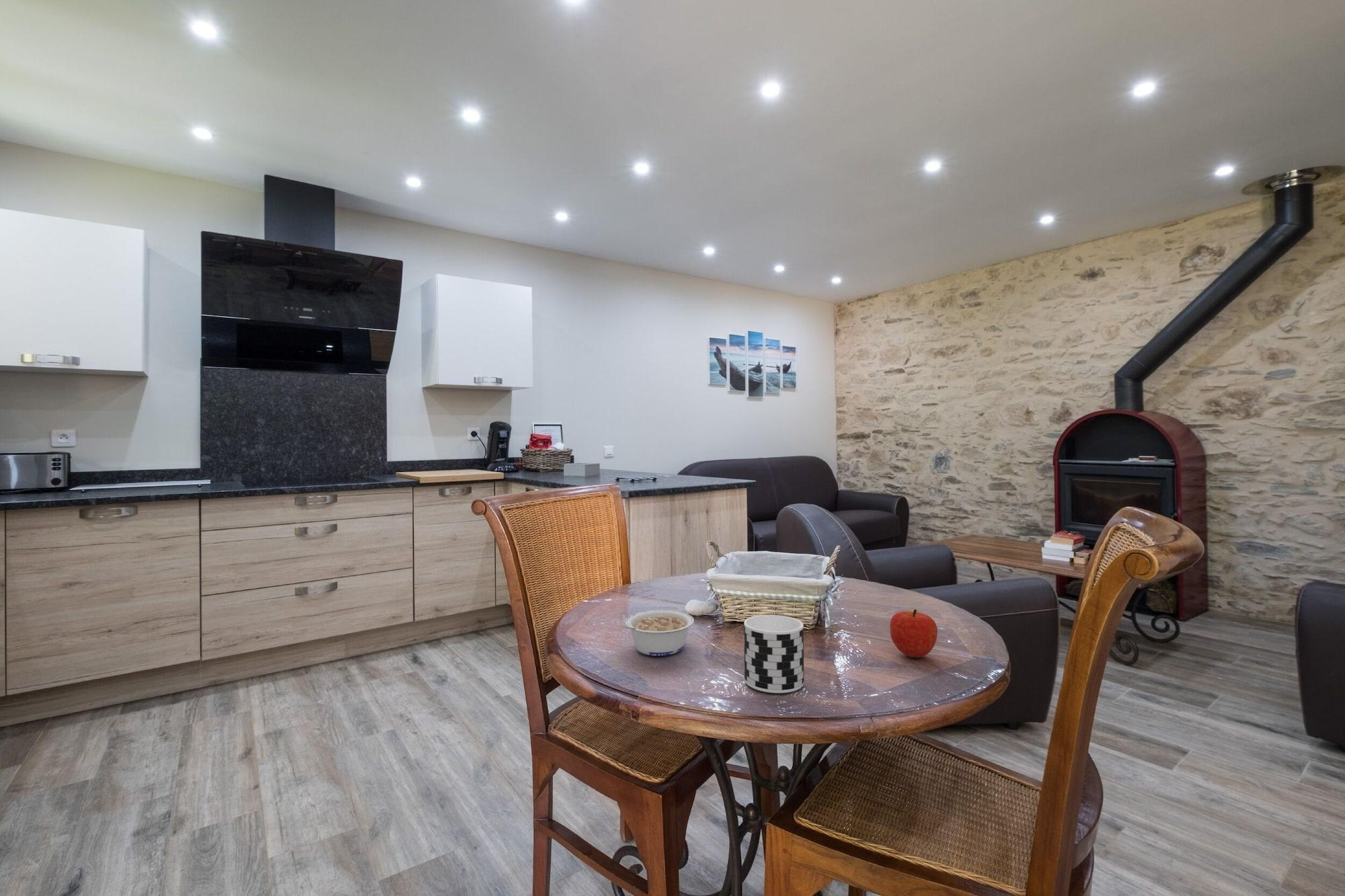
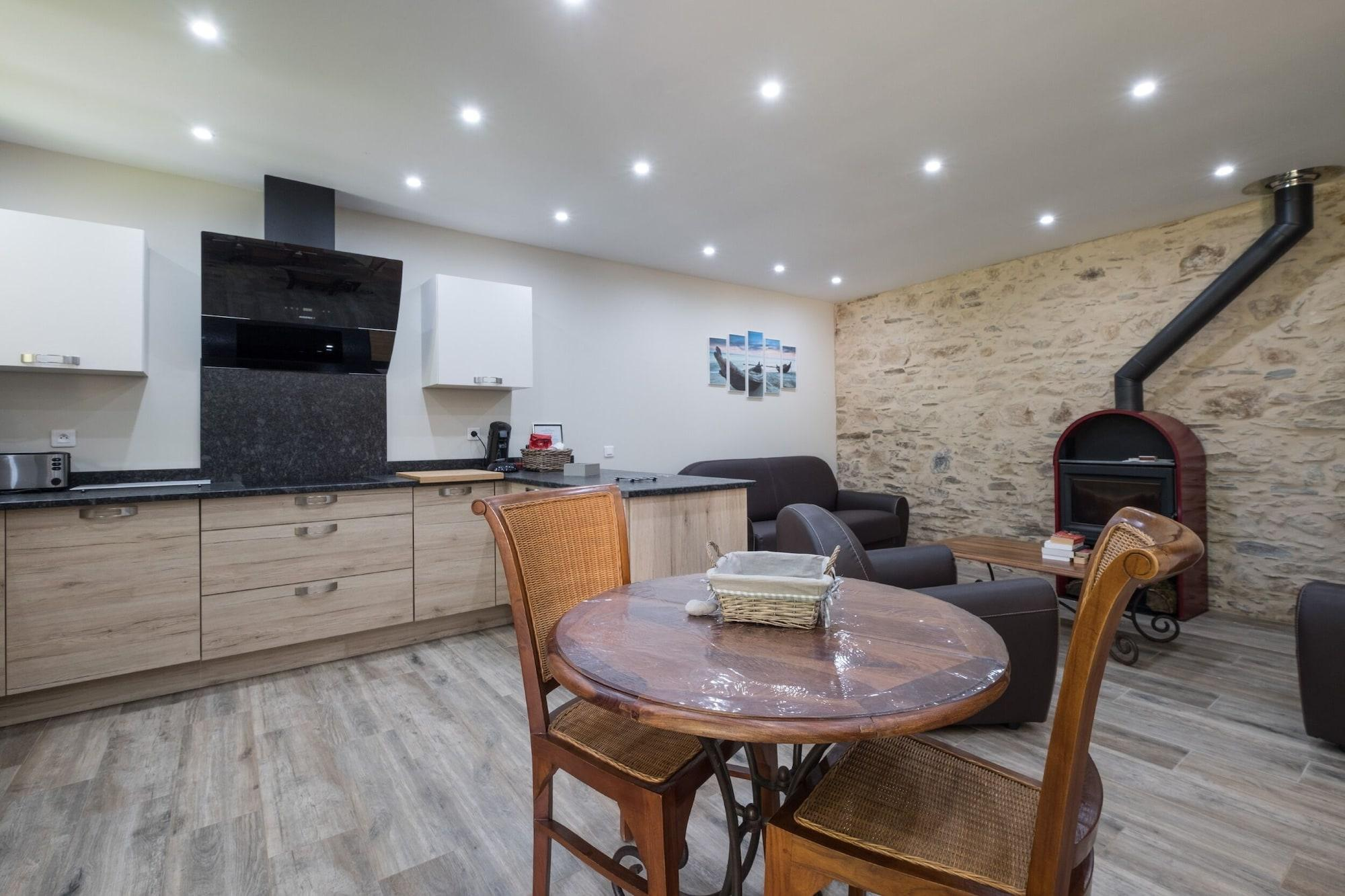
- legume [620,610,695,657]
- fruit [889,609,938,658]
- cup [743,614,804,694]
